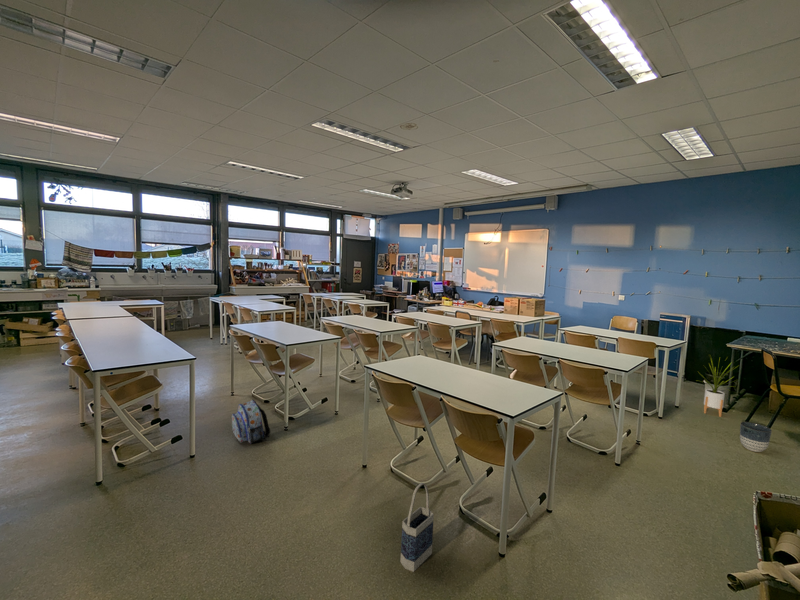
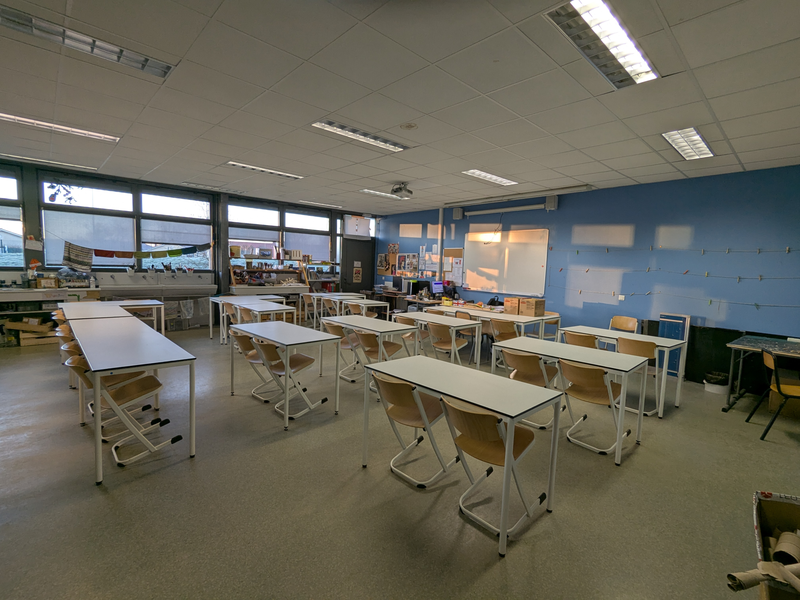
- house plant [695,354,739,418]
- planter [739,421,773,453]
- backpack [231,399,271,445]
- bag [399,482,435,573]
